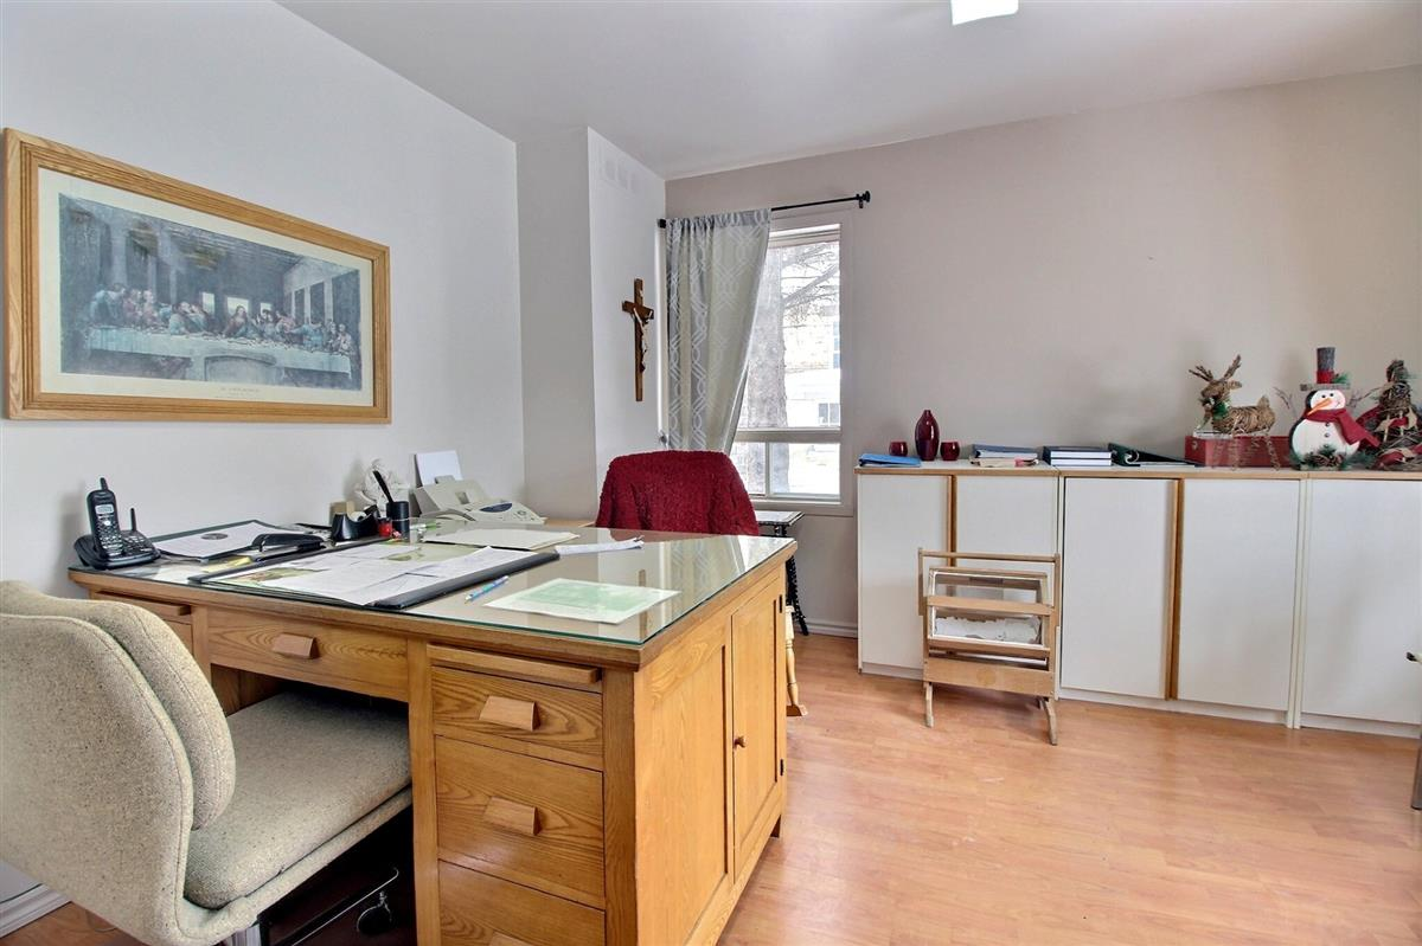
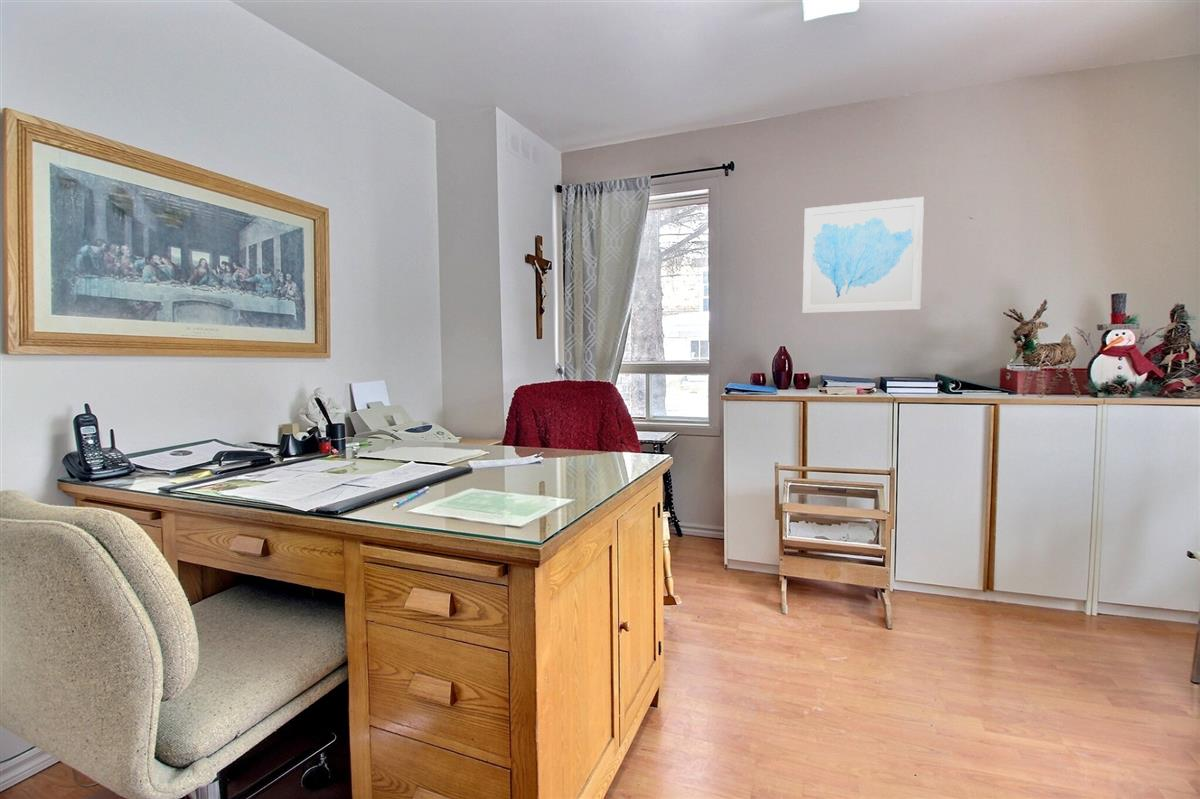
+ wall art [802,196,925,314]
